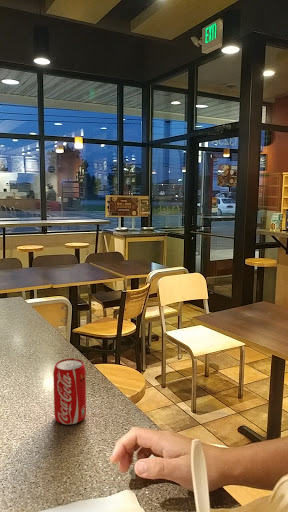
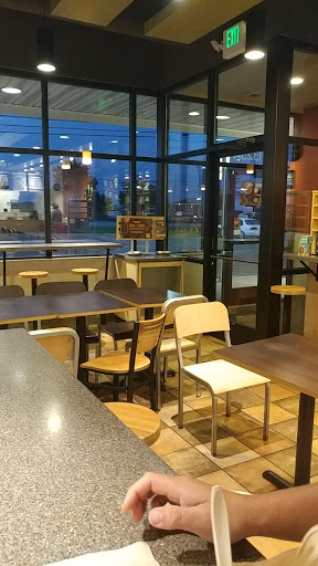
- beverage can [52,358,87,425]
